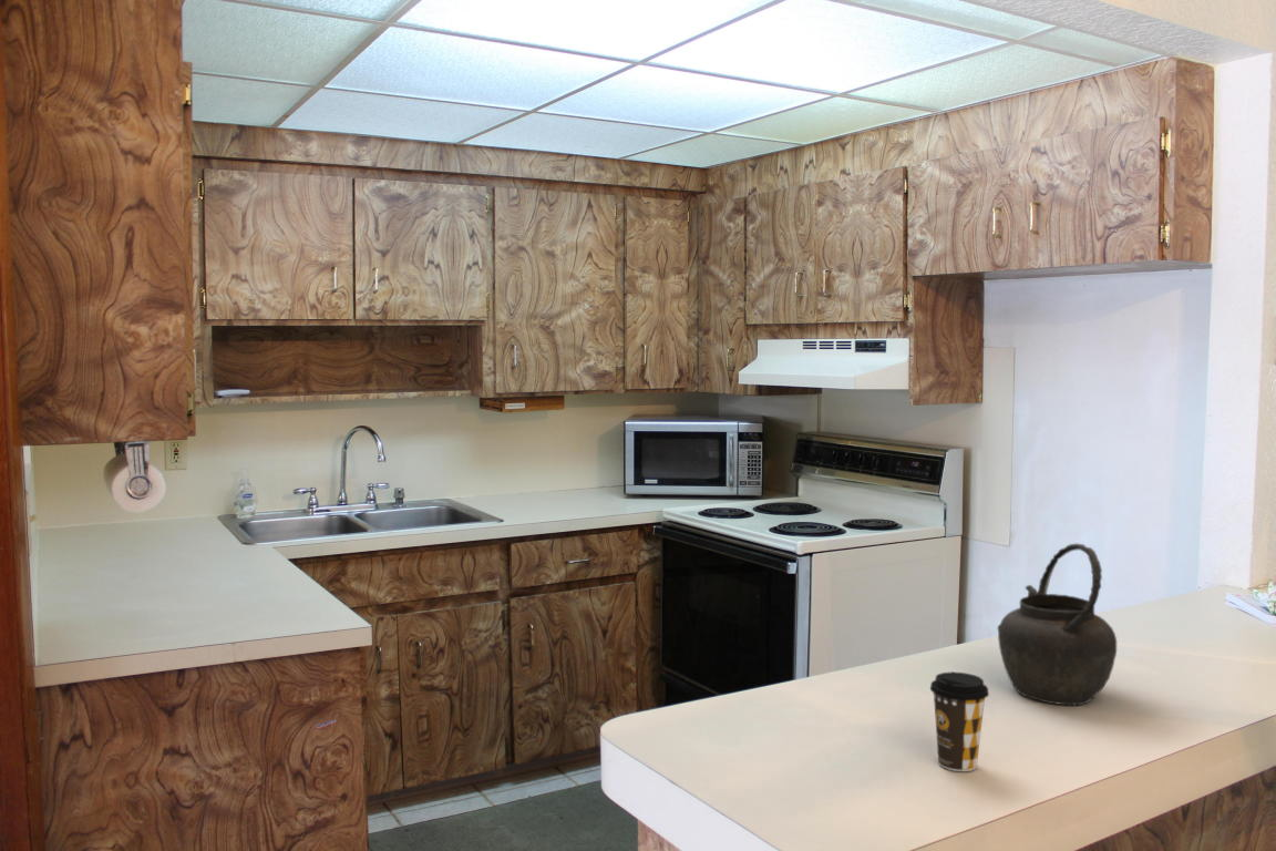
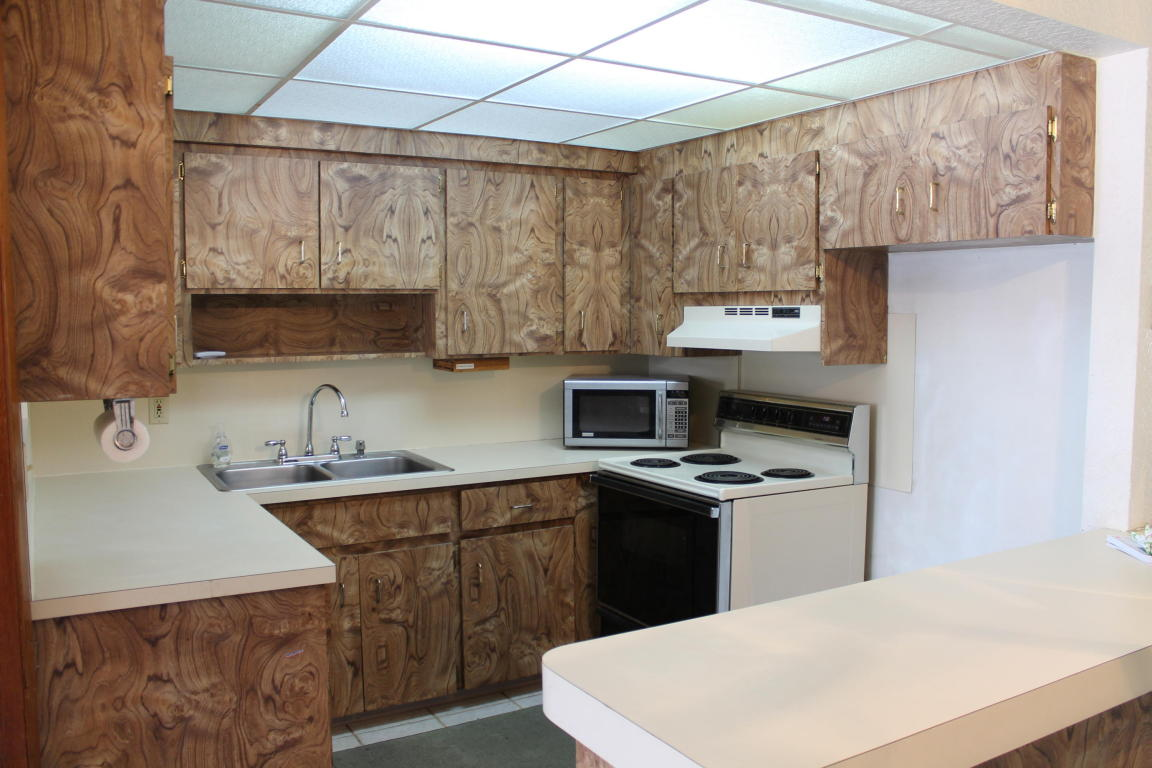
- coffee cup [929,671,990,772]
- kettle [997,542,1118,706]
